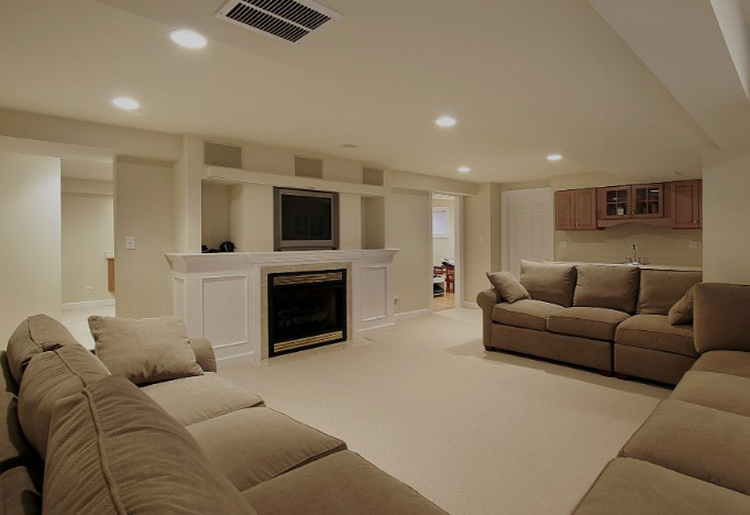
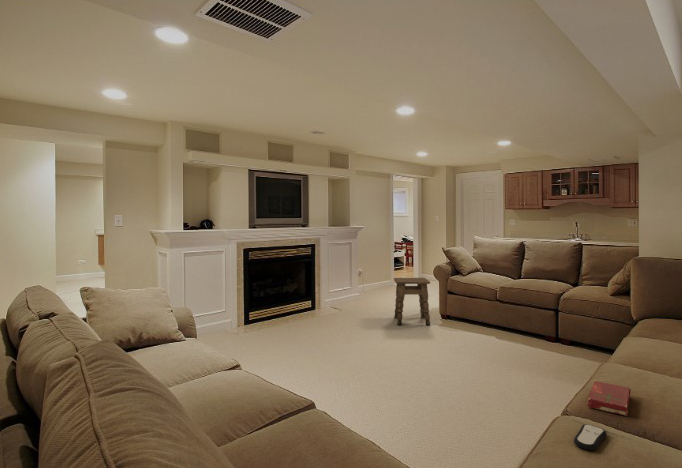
+ side table [393,277,431,326]
+ remote control [573,423,608,452]
+ book [587,380,632,417]
